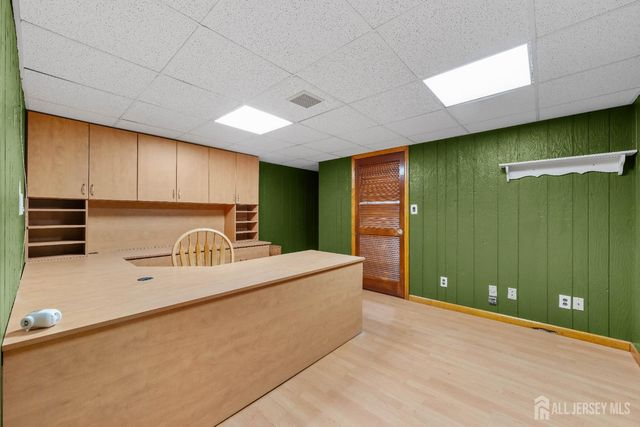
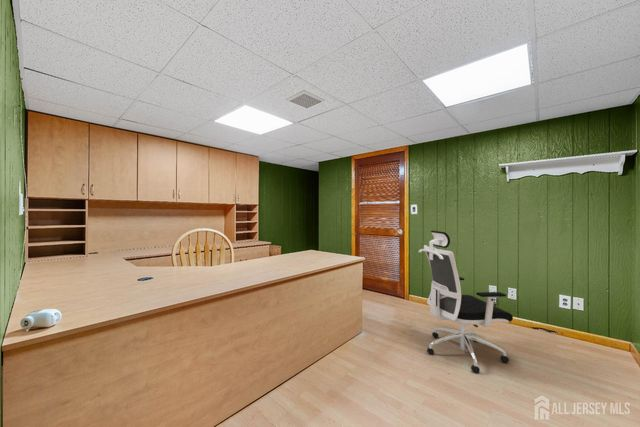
+ office chair [418,230,514,374]
